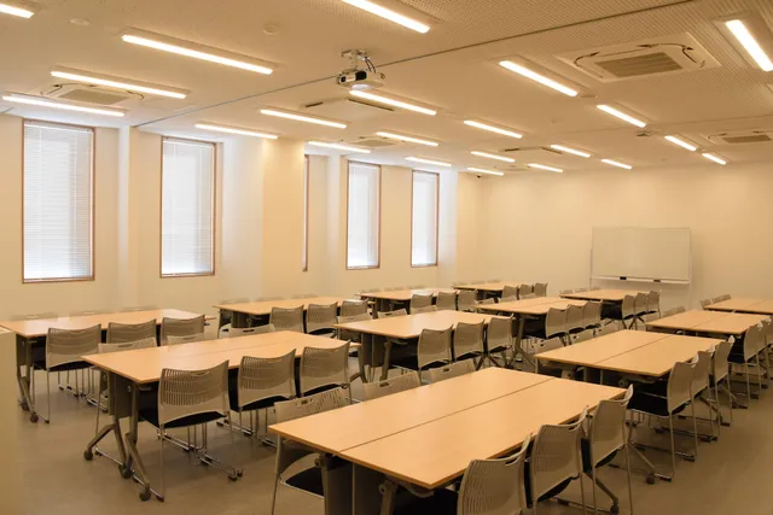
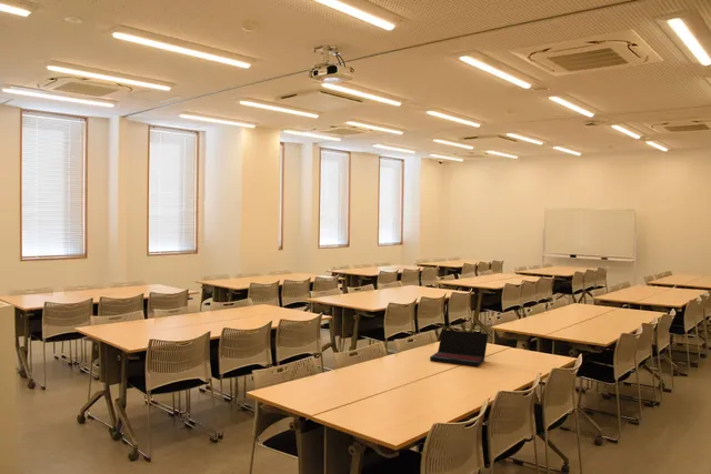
+ laptop [429,329,489,367]
